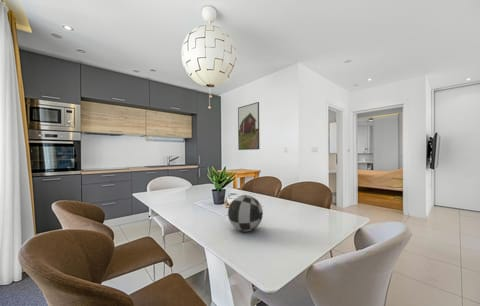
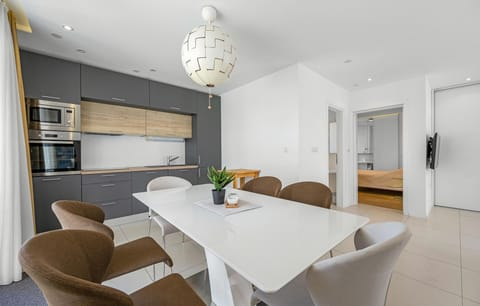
- decorative ball [227,194,264,232]
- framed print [237,101,260,151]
